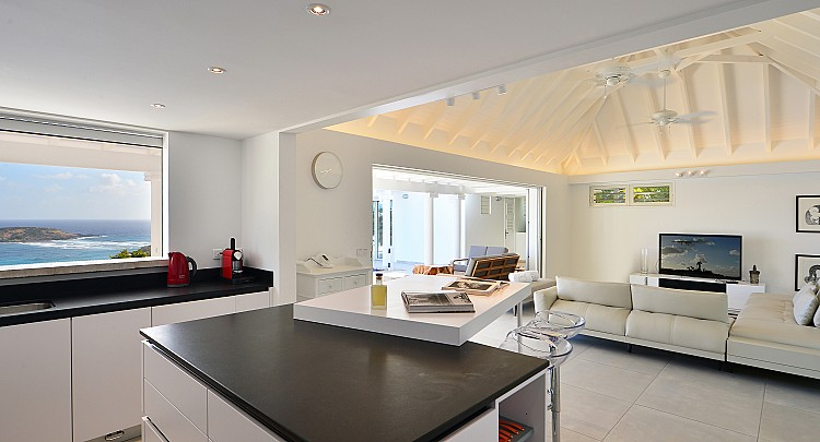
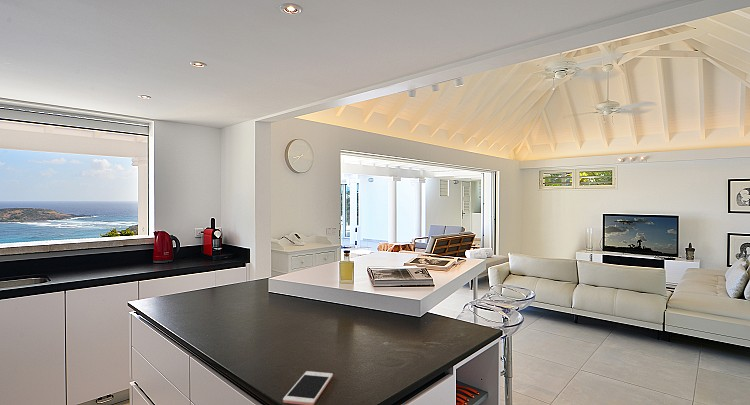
+ cell phone [282,370,334,405]
